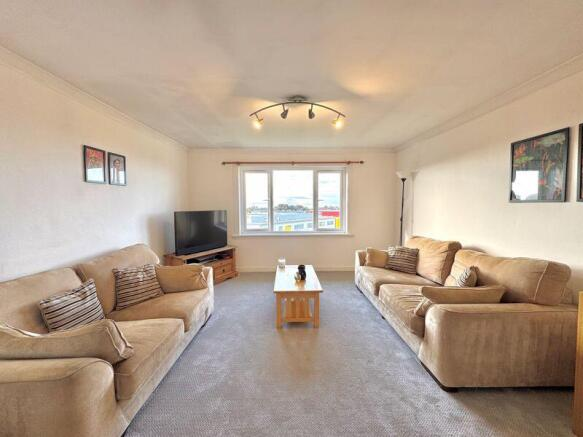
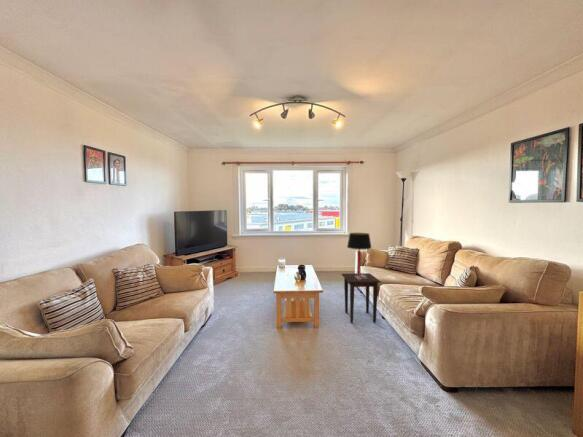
+ table lamp [346,232,372,277]
+ side table [340,272,382,324]
